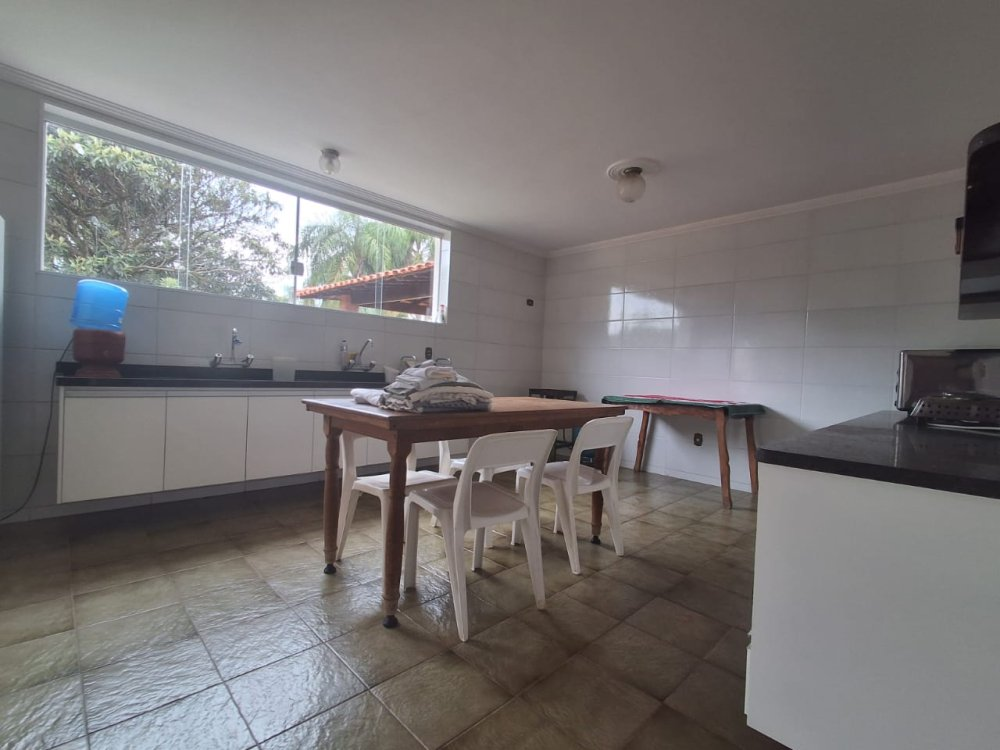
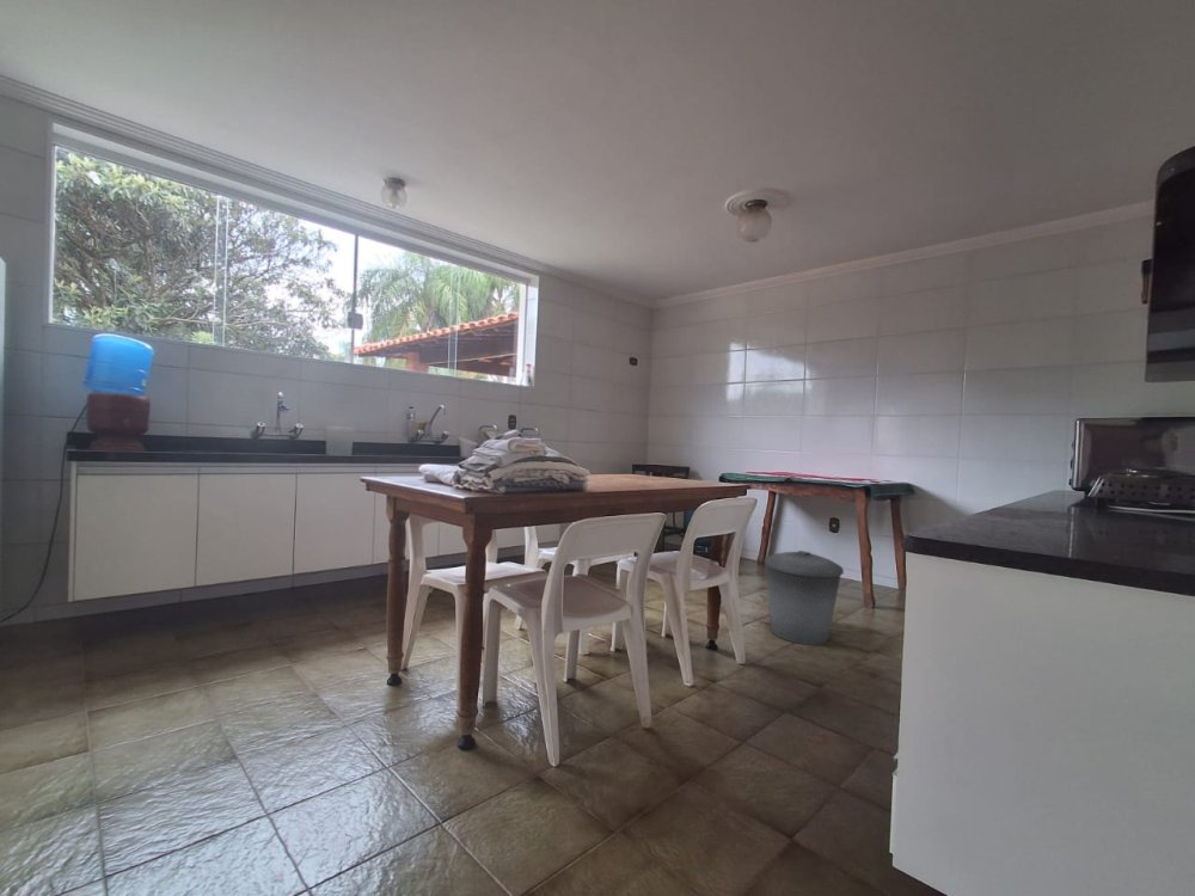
+ trash can [764,550,845,646]
